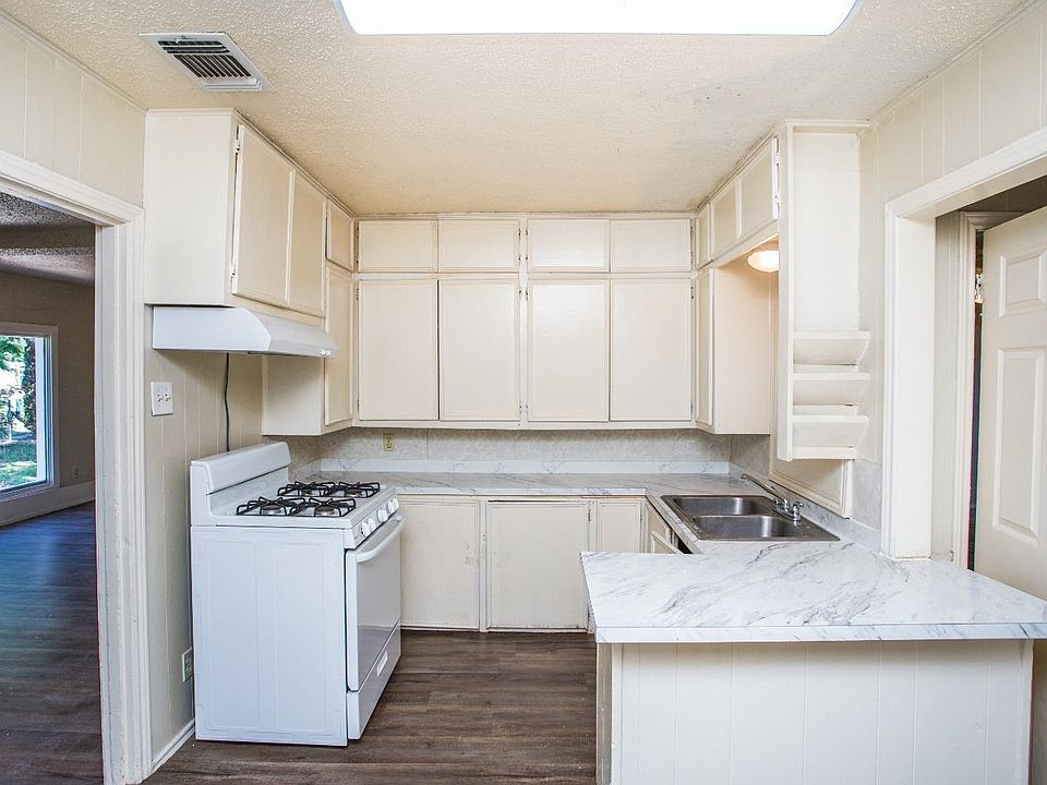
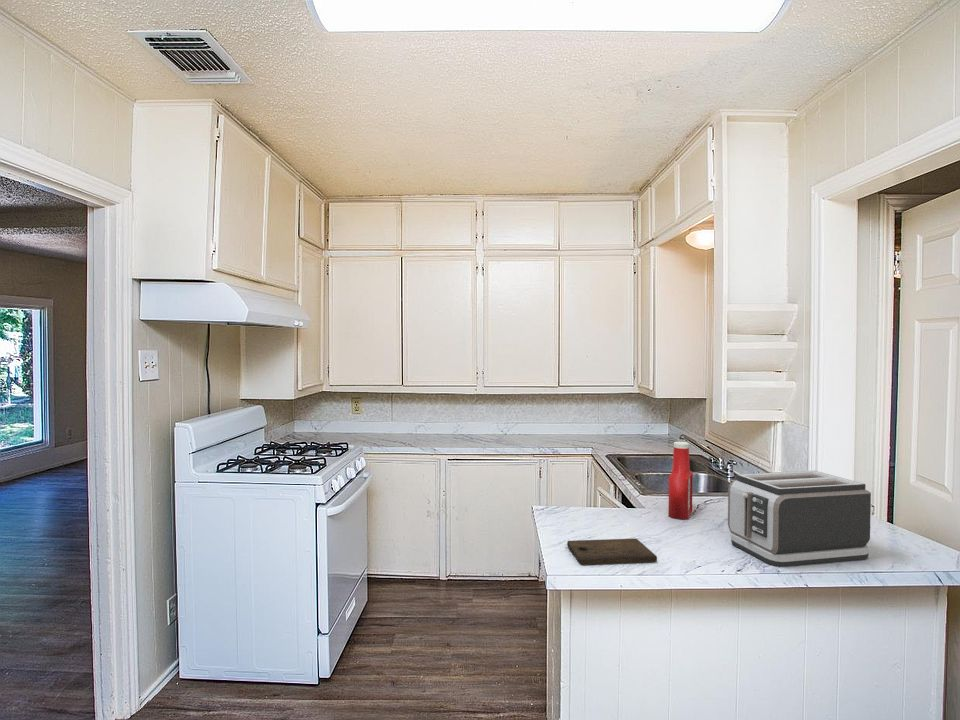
+ toaster [727,470,872,567]
+ soap bottle [667,441,694,521]
+ cutting board [566,538,658,565]
